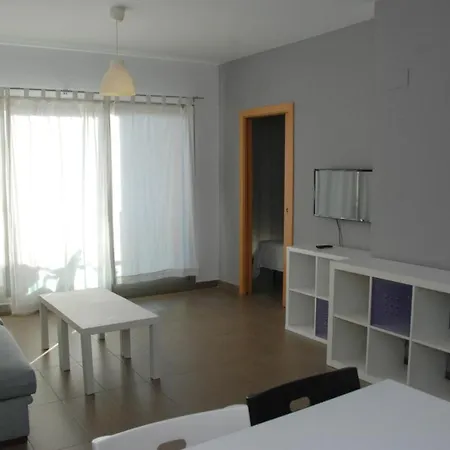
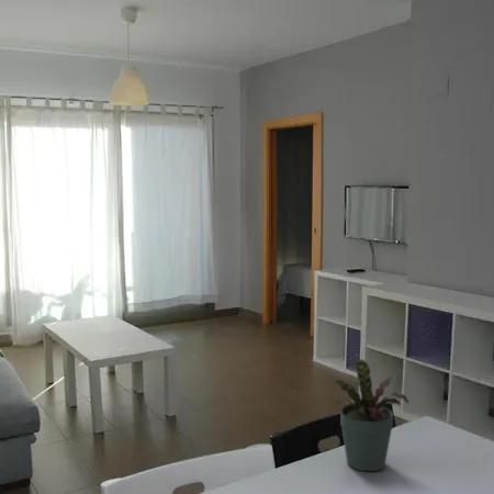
+ potted plant [334,358,409,472]
